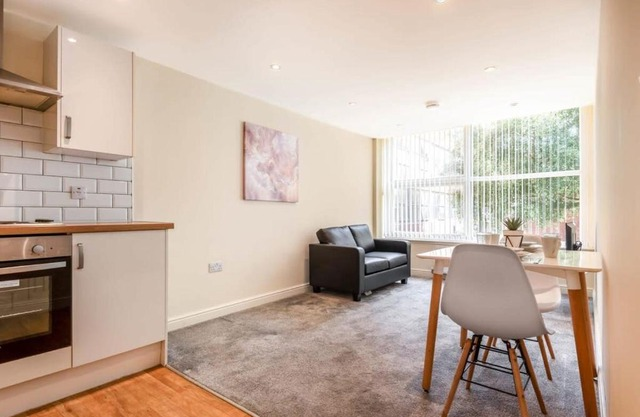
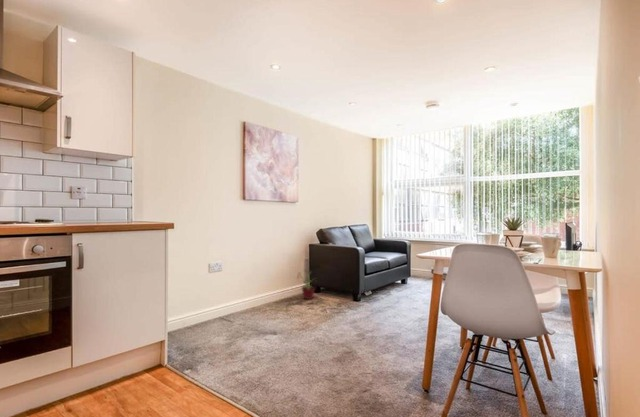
+ potted plant [296,269,318,300]
